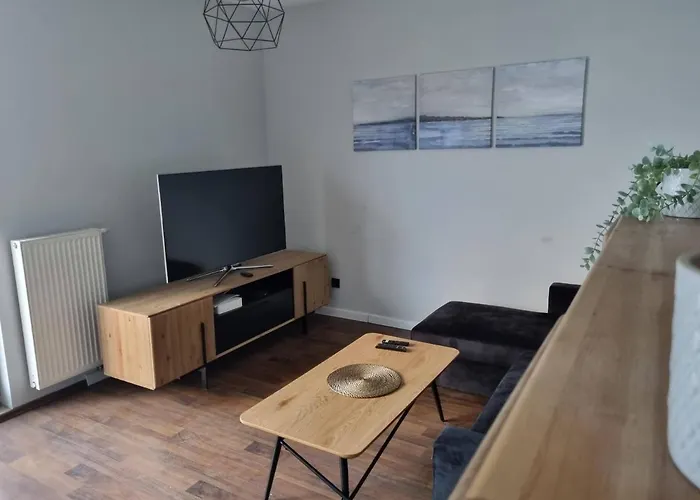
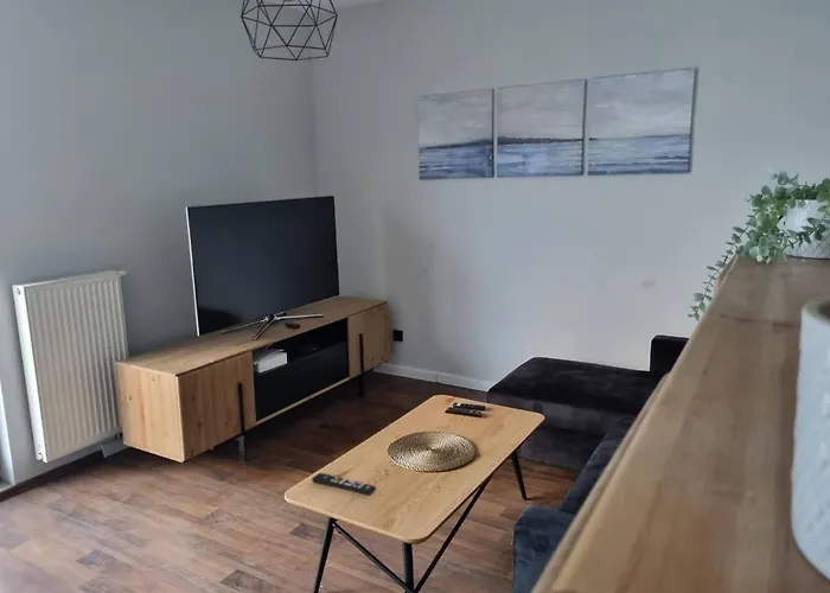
+ remote control [311,472,377,496]
